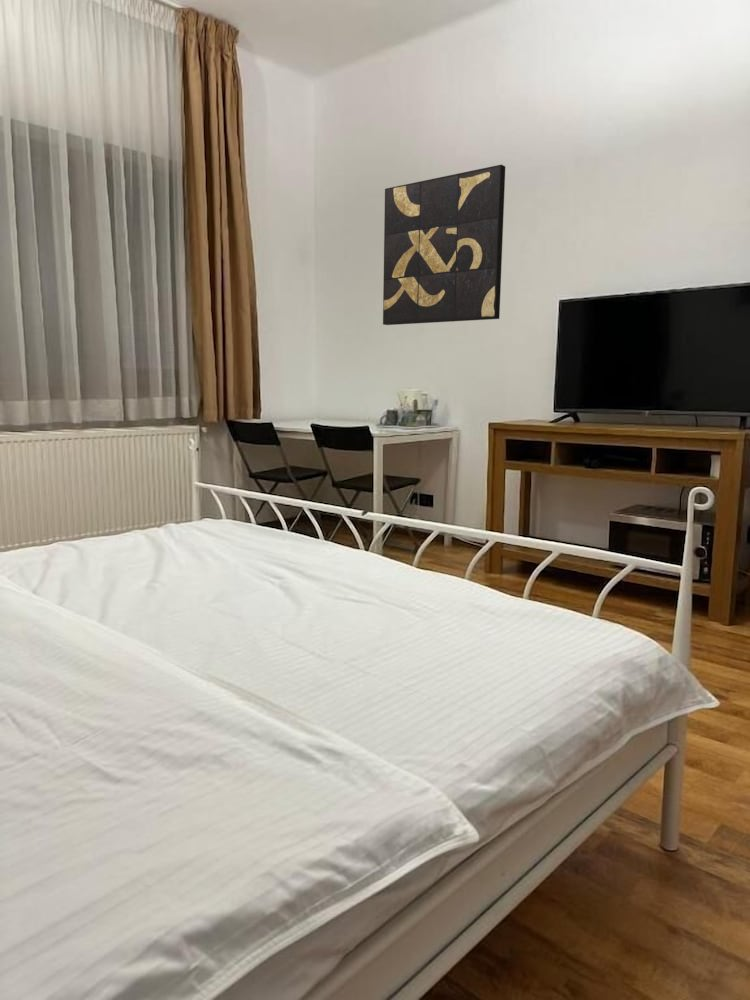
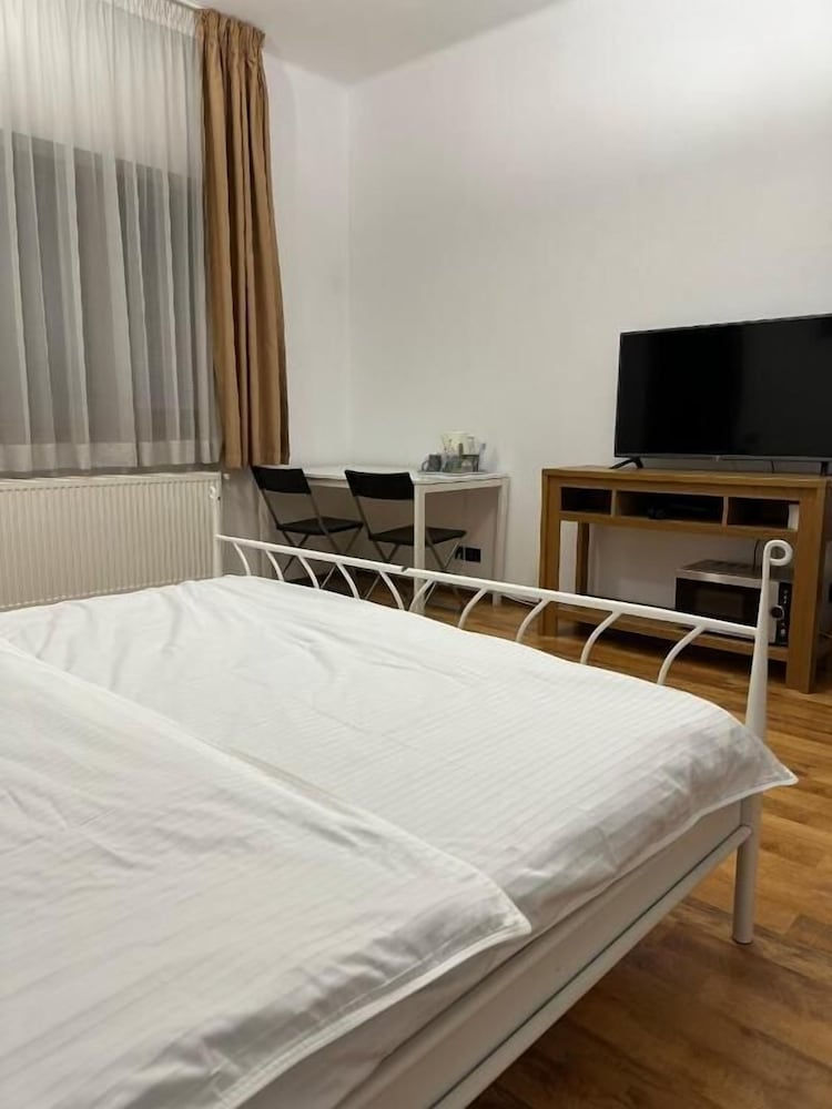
- wall art [382,164,506,326]
